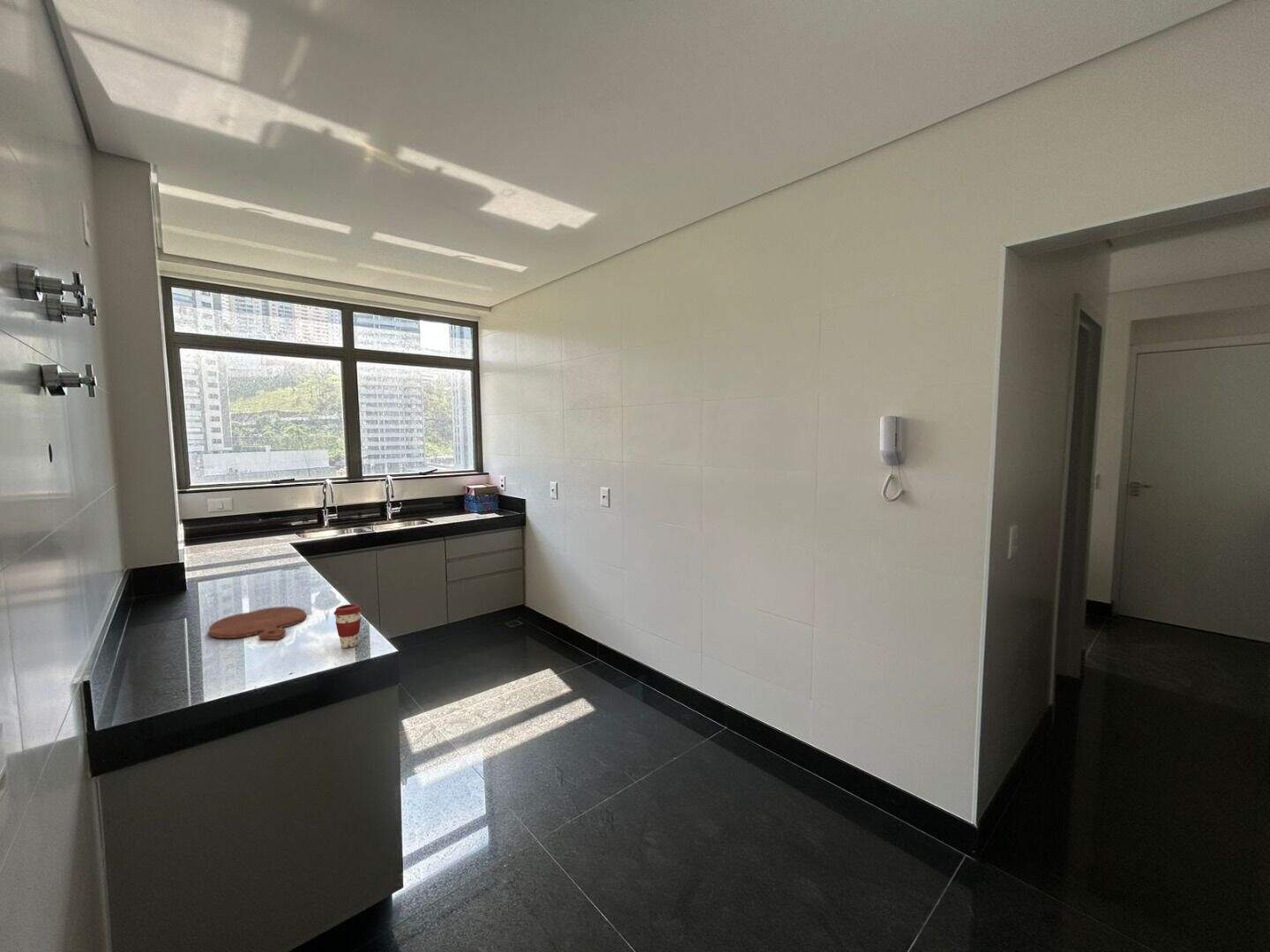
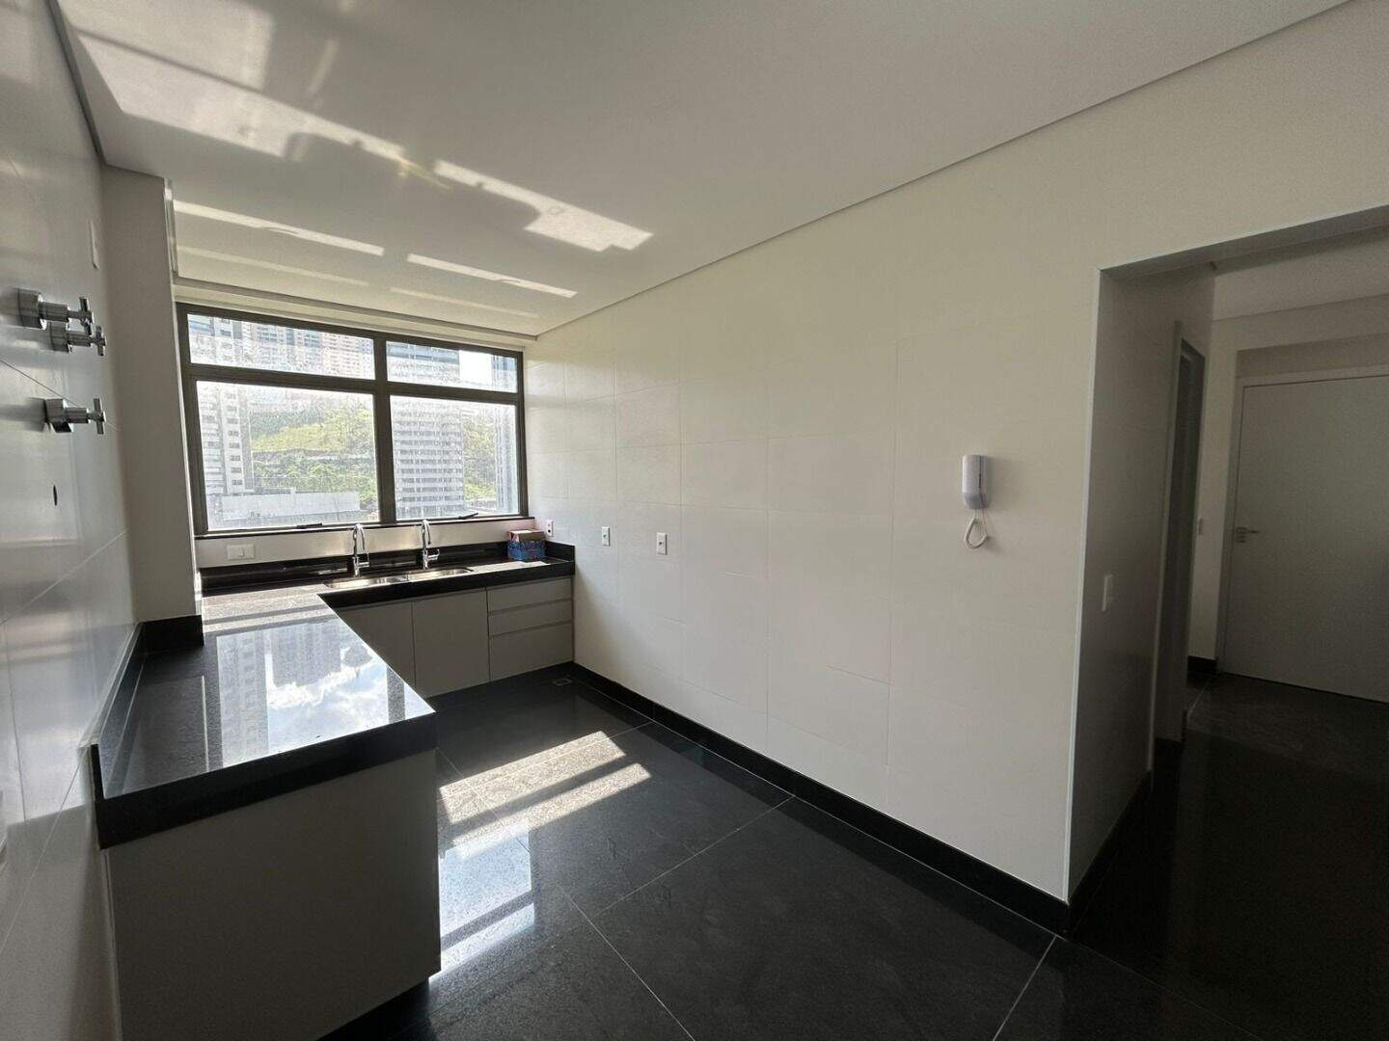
- cutting board [208,606,307,641]
- coffee cup [333,603,362,649]
